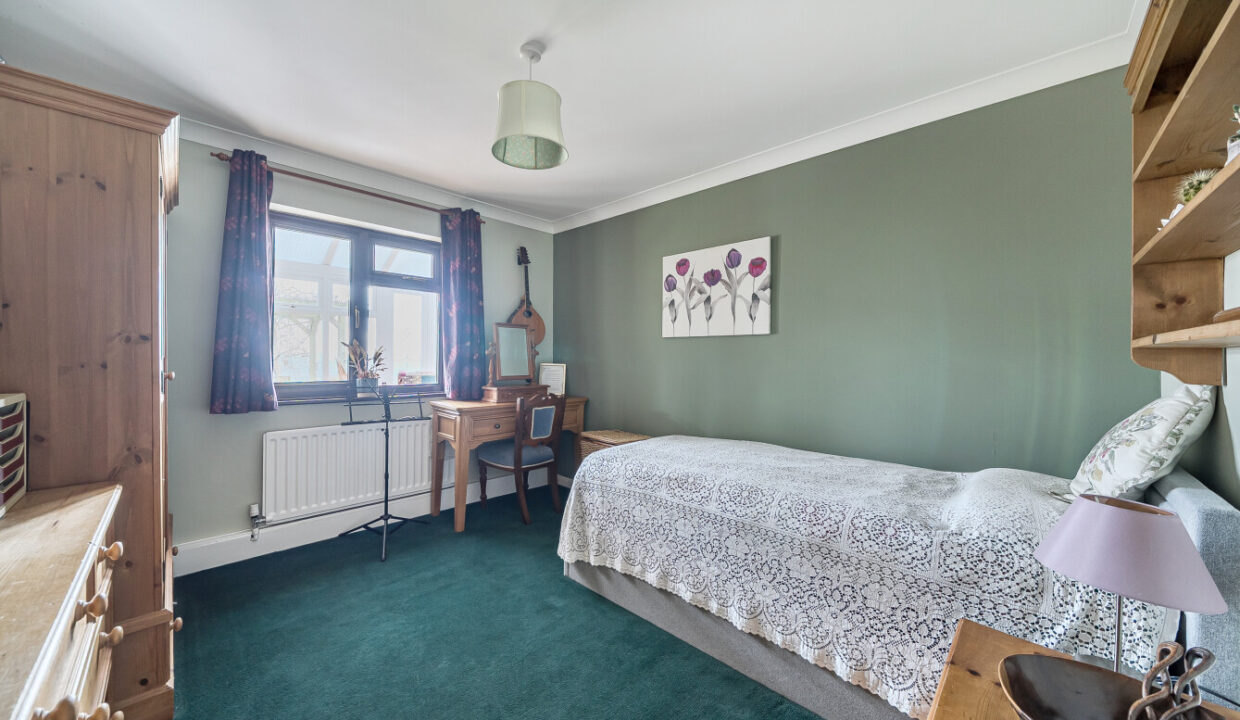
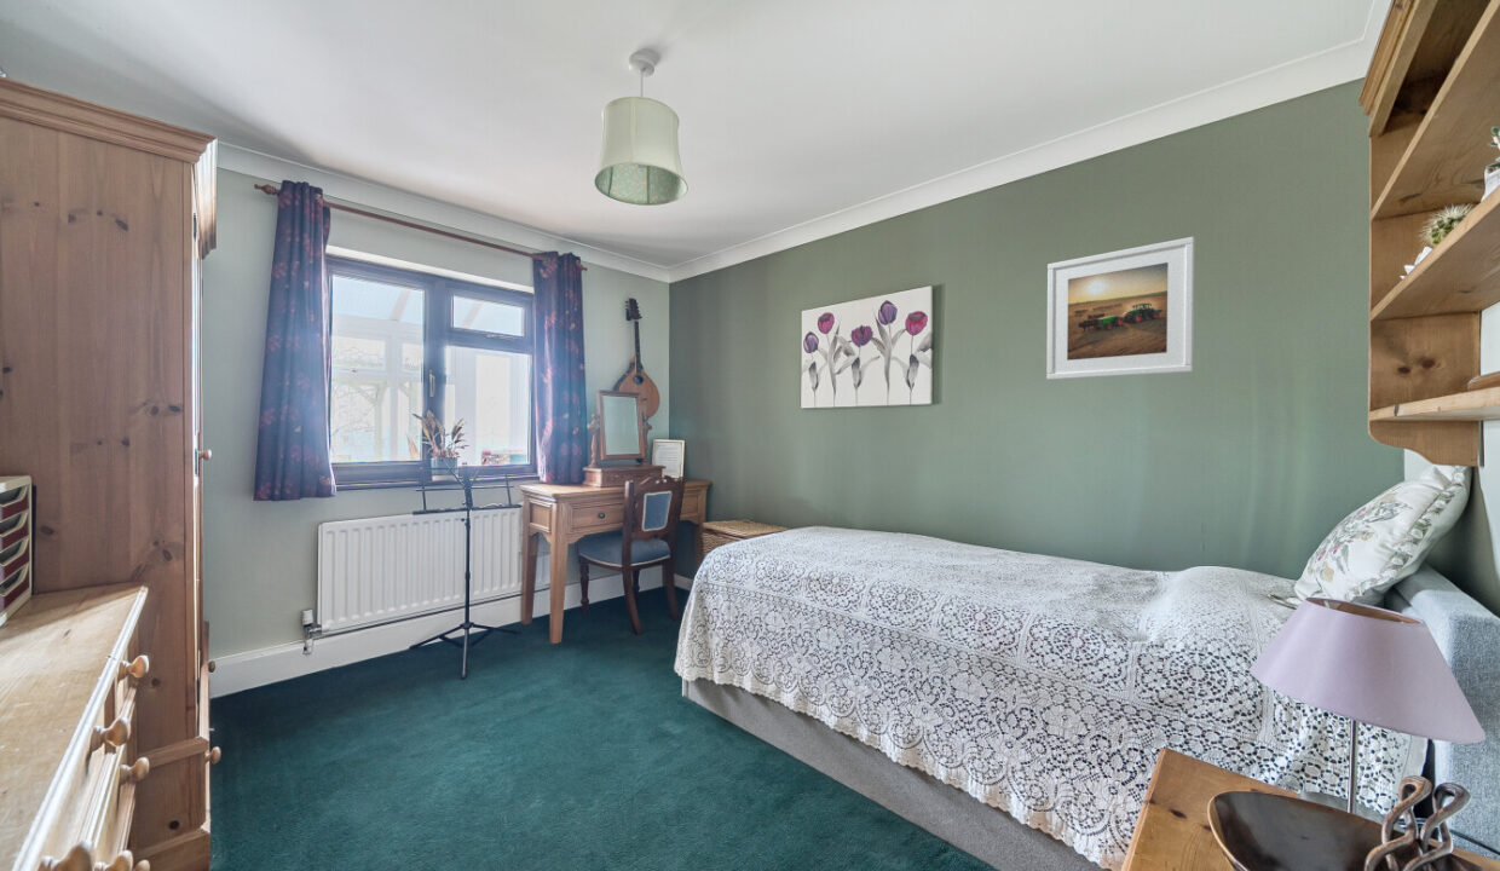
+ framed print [1045,236,1196,381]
